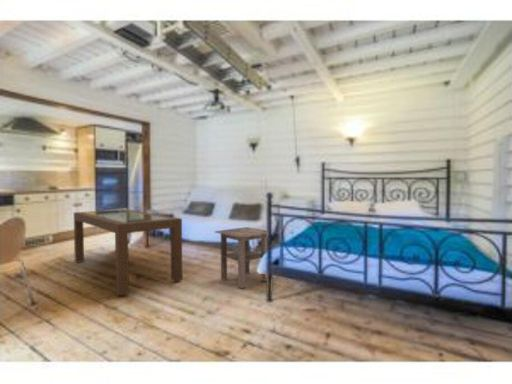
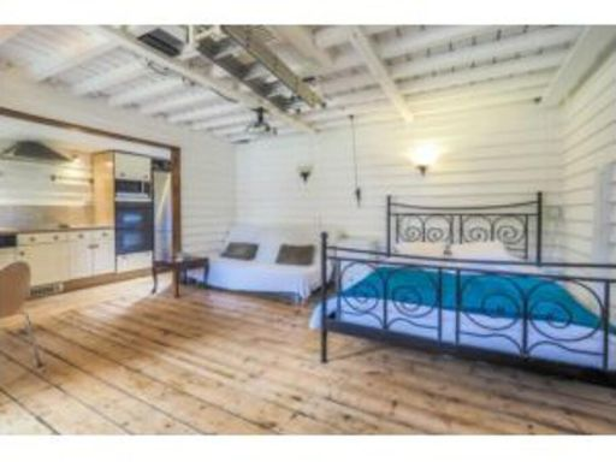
- dining table [73,208,183,296]
- side table [214,226,276,289]
